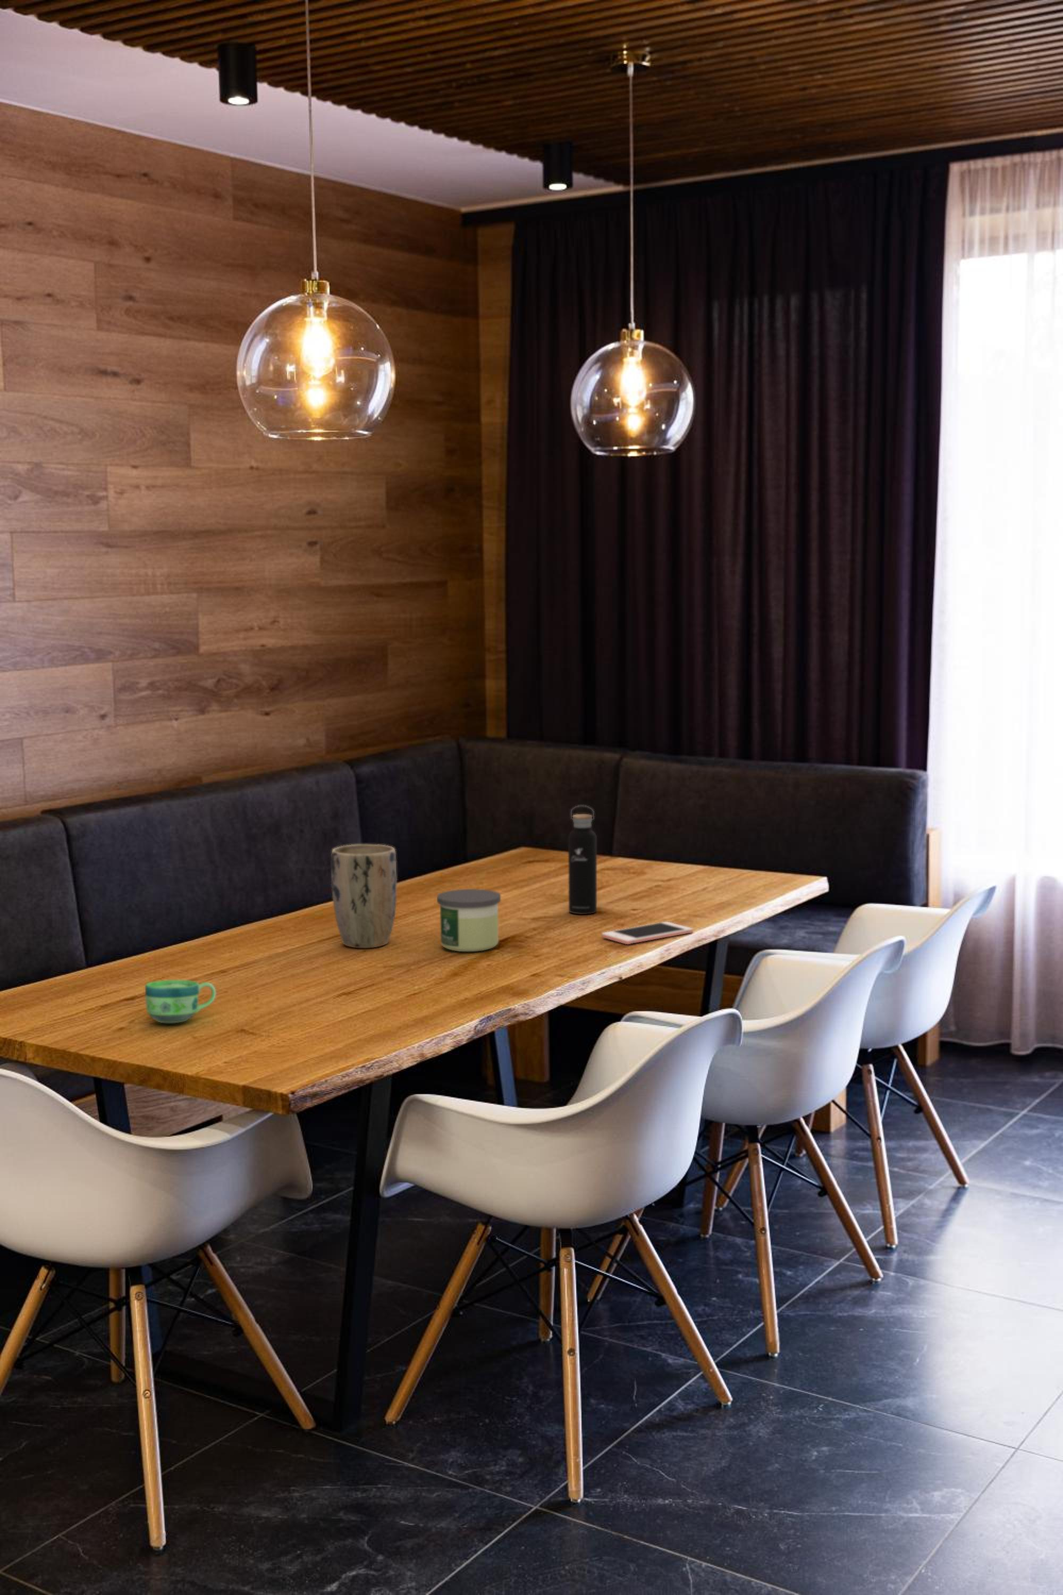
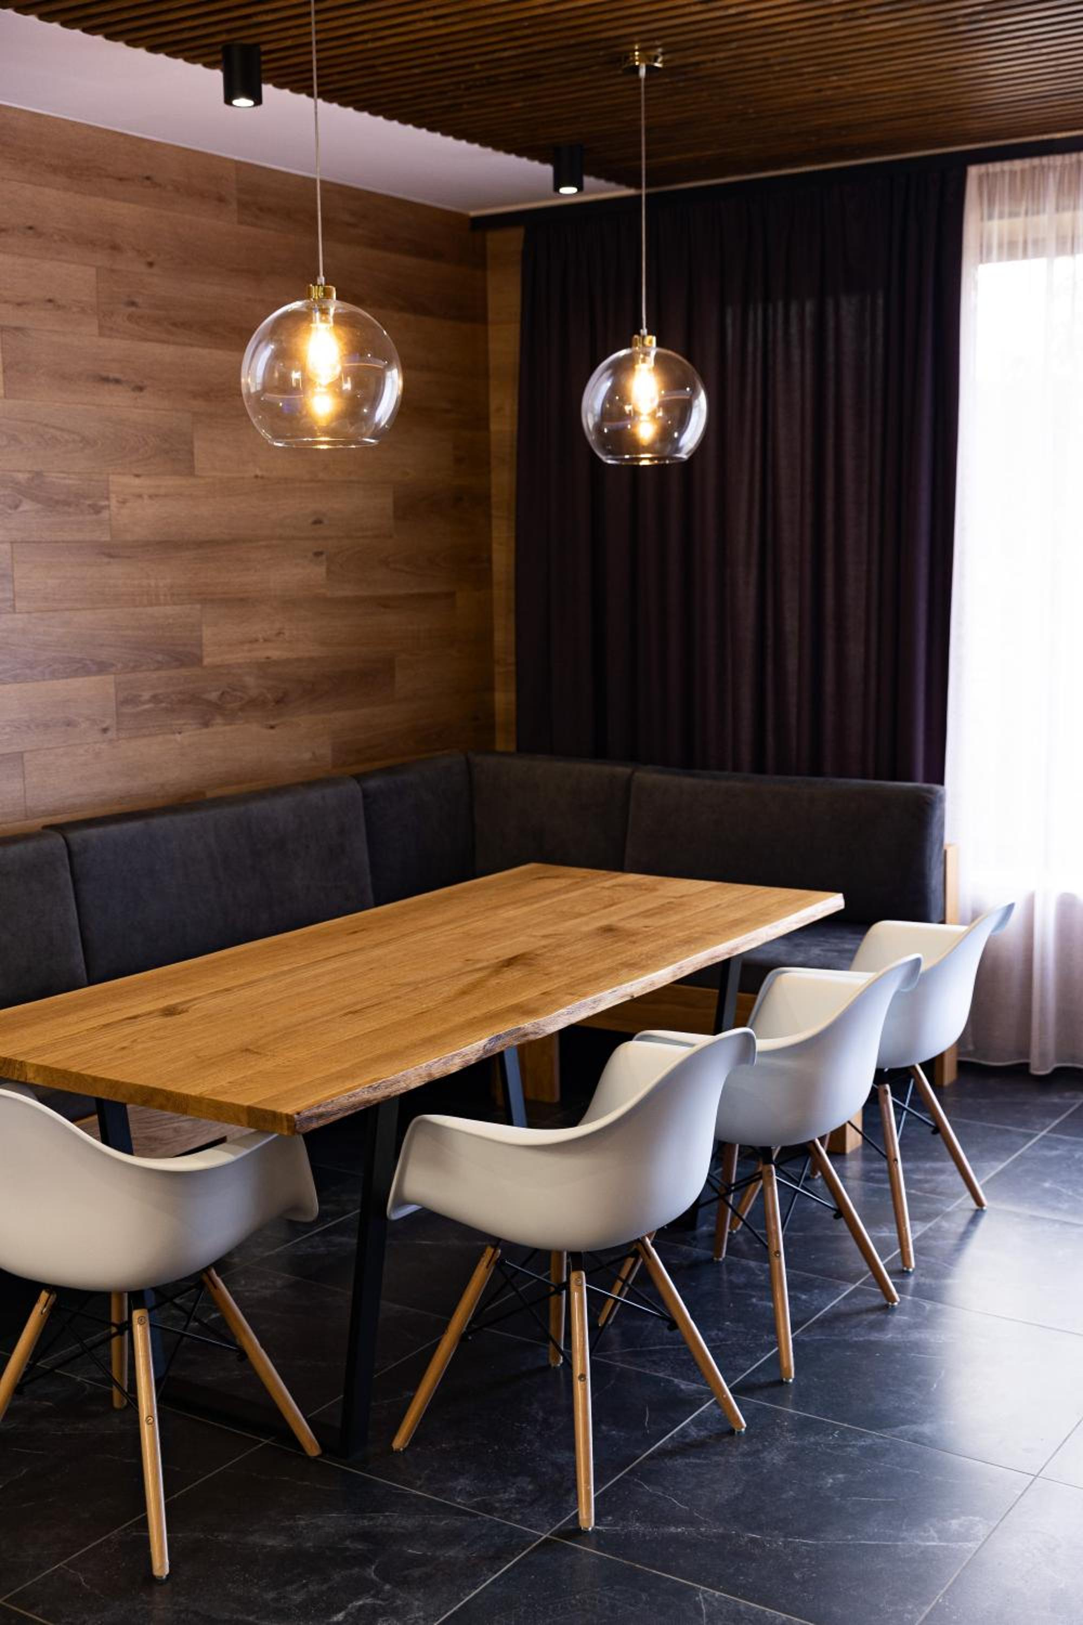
- cup [145,979,216,1023]
- plant pot [331,844,397,948]
- water bottle [567,805,598,915]
- candle [437,889,501,952]
- cell phone [601,921,694,945]
